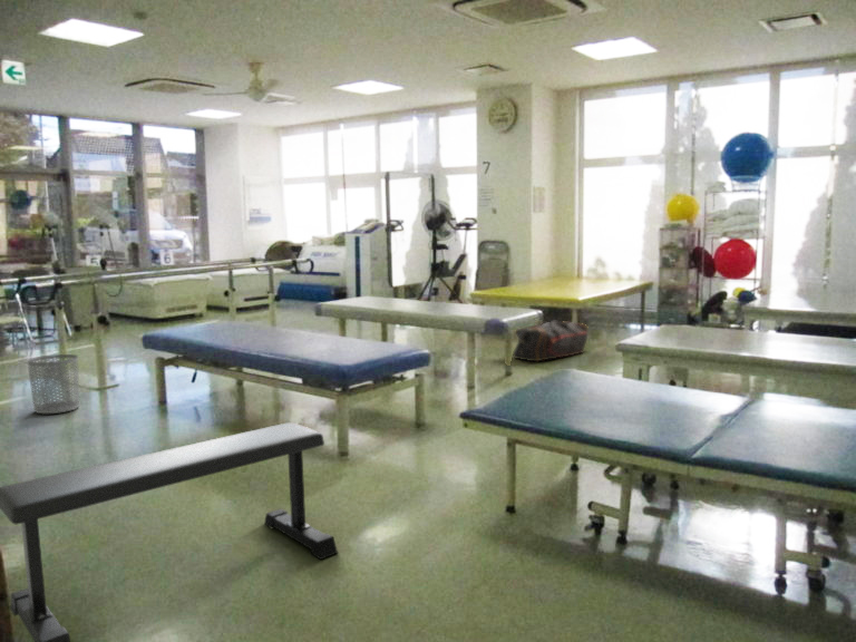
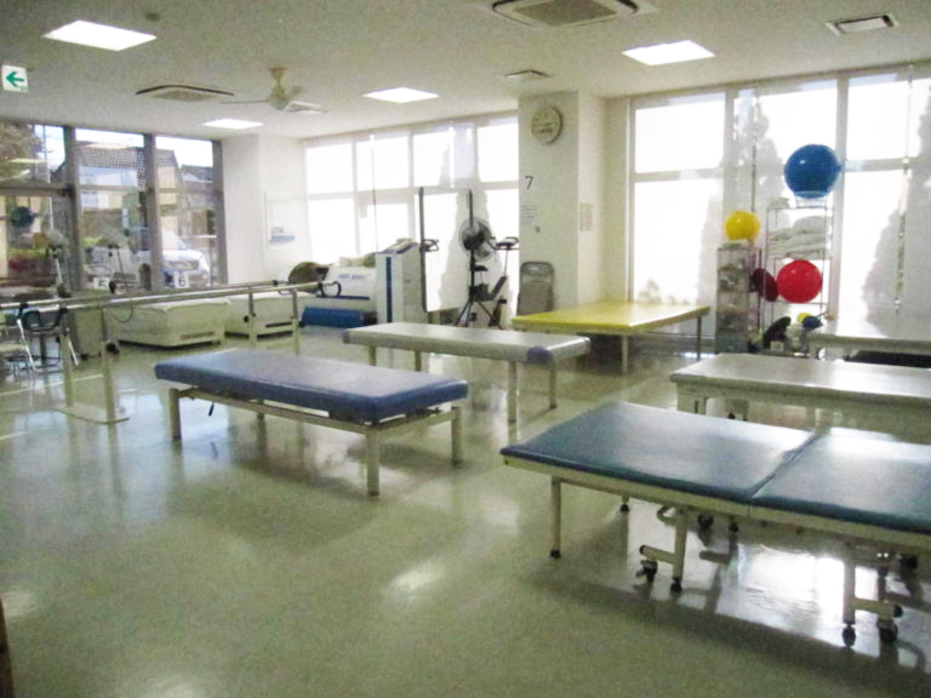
- duffel bag [512,320,590,362]
- fitness bench [0,421,339,642]
- waste bin [26,353,80,415]
